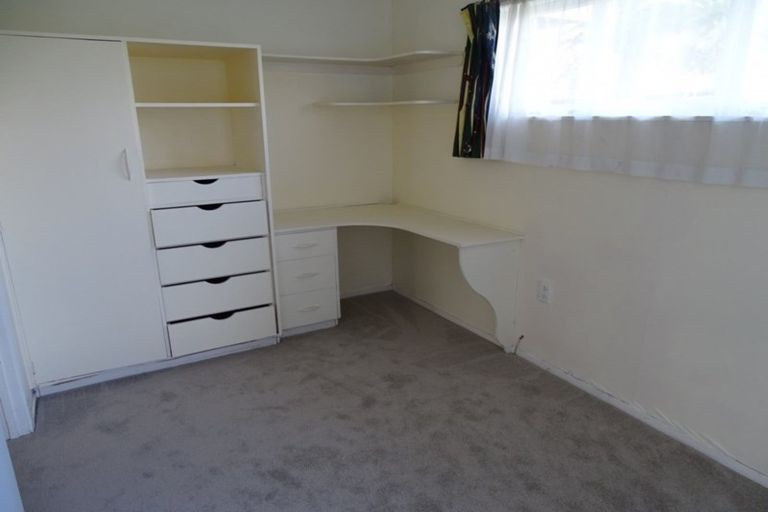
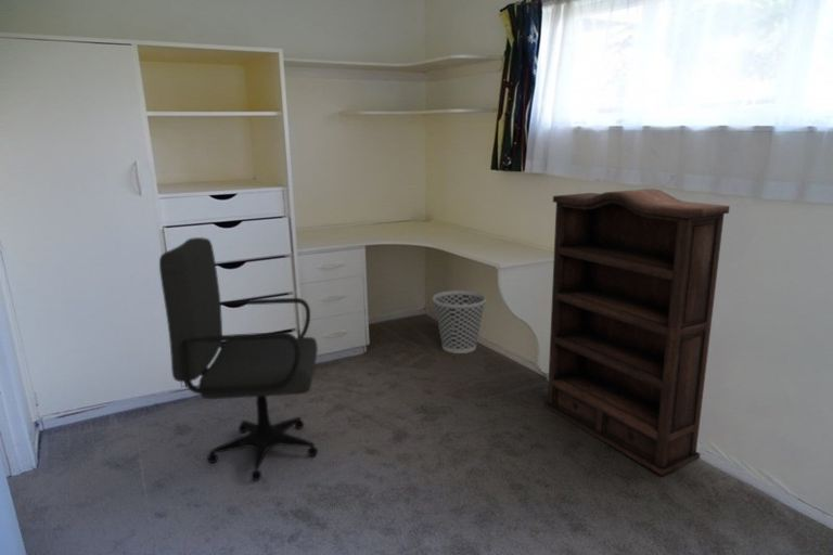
+ office chair [158,236,319,481]
+ bookshelf [543,188,731,477]
+ wastebasket [432,289,487,354]
